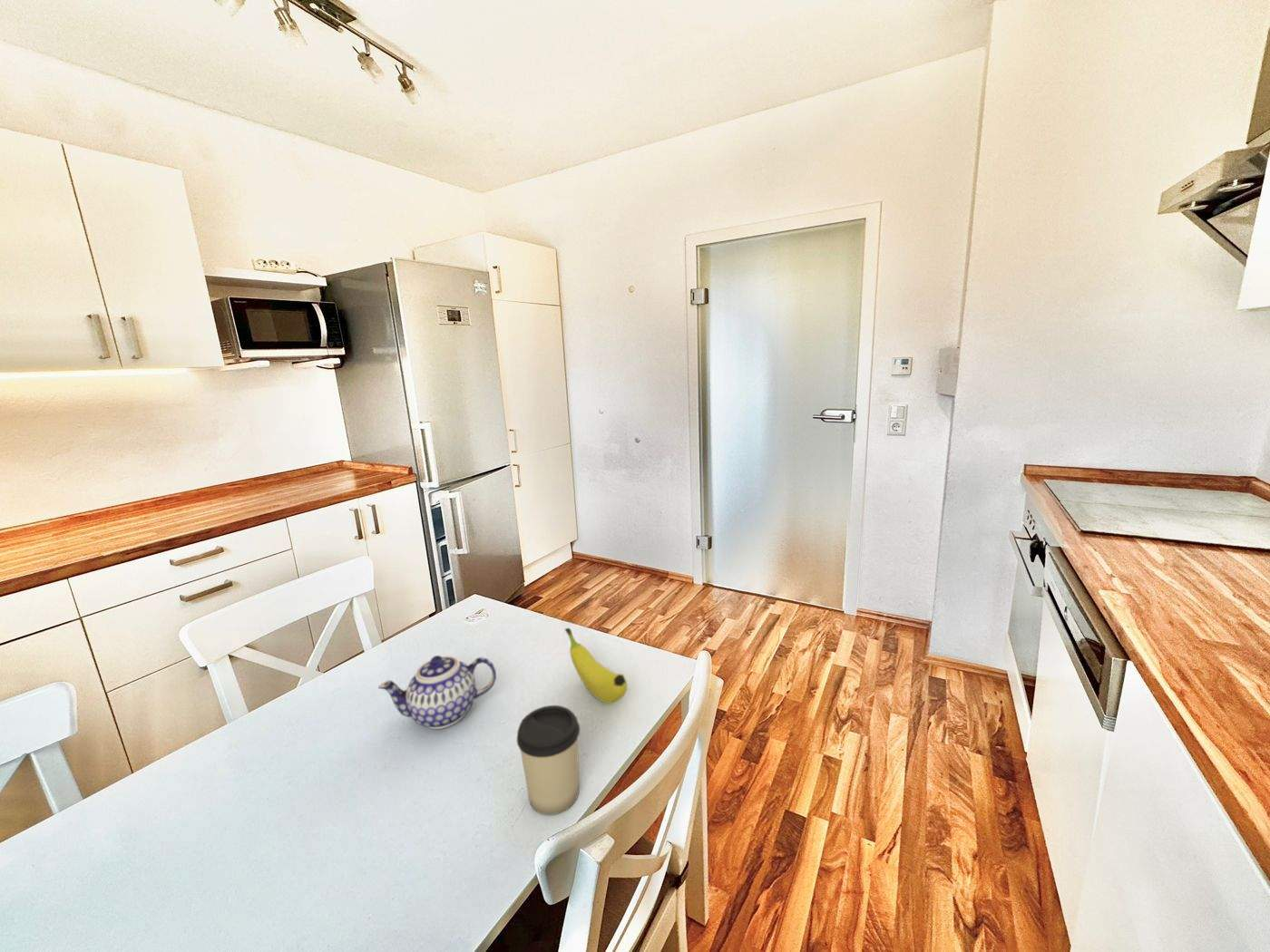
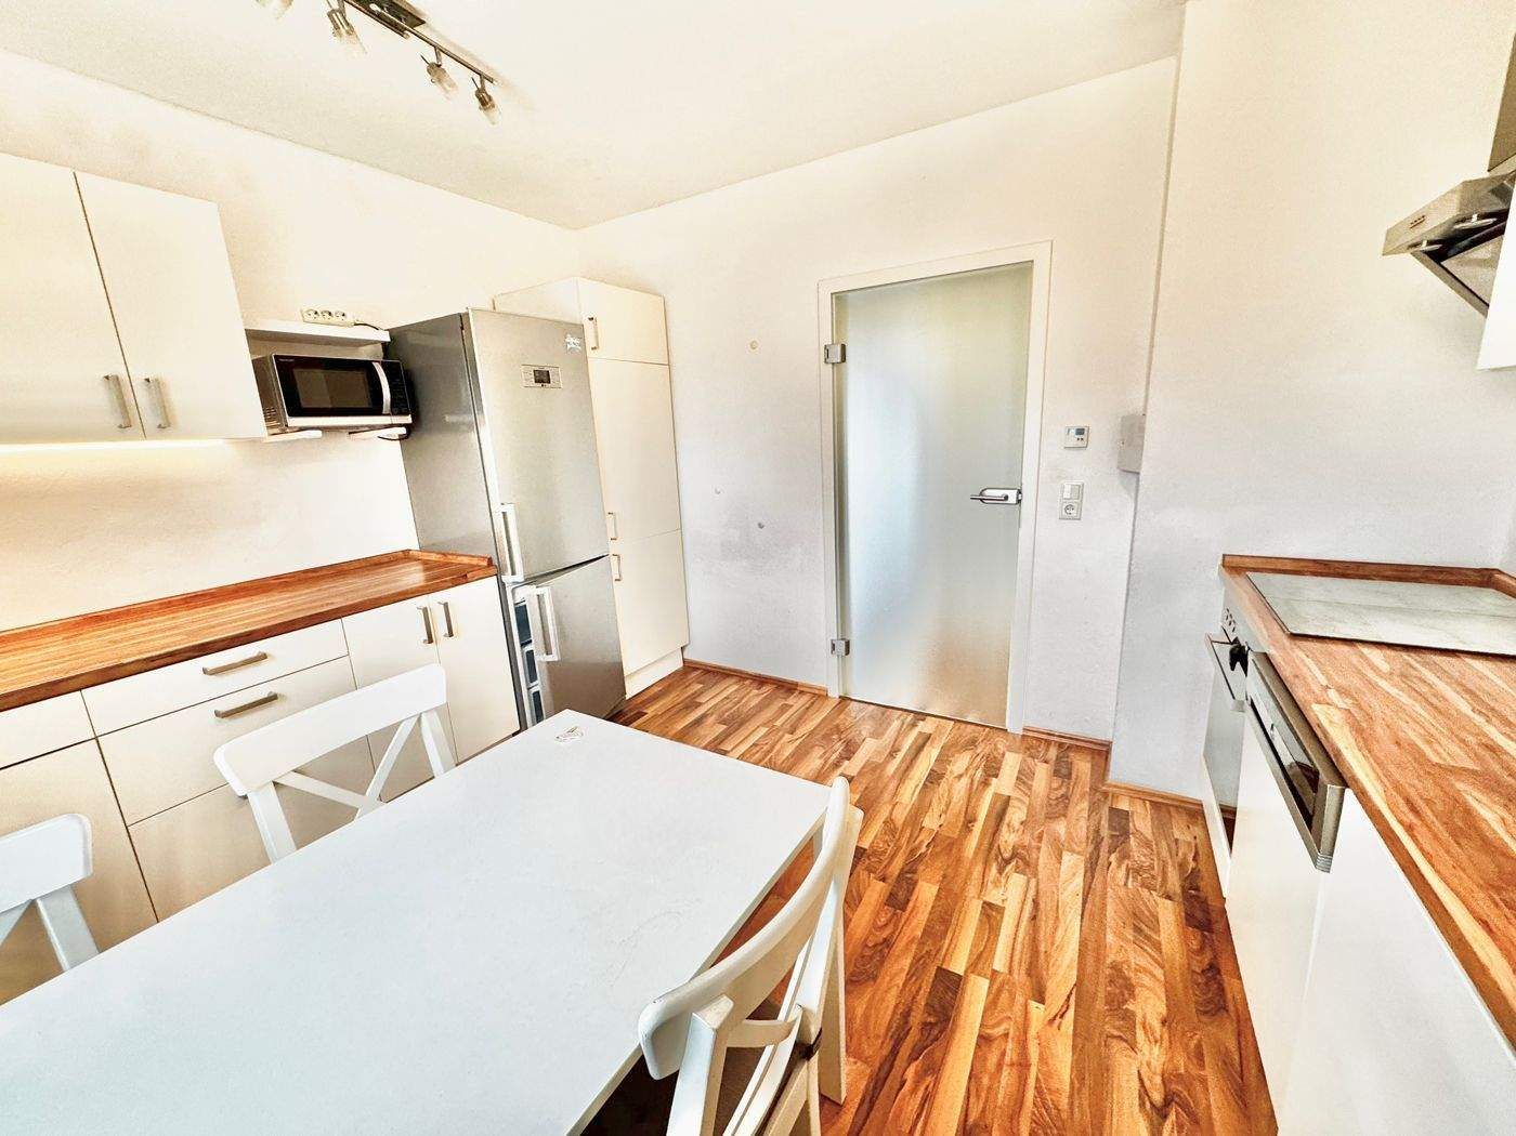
- cup [516,704,581,816]
- teapot [377,655,497,730]
- fruit [564,627,628,704]
